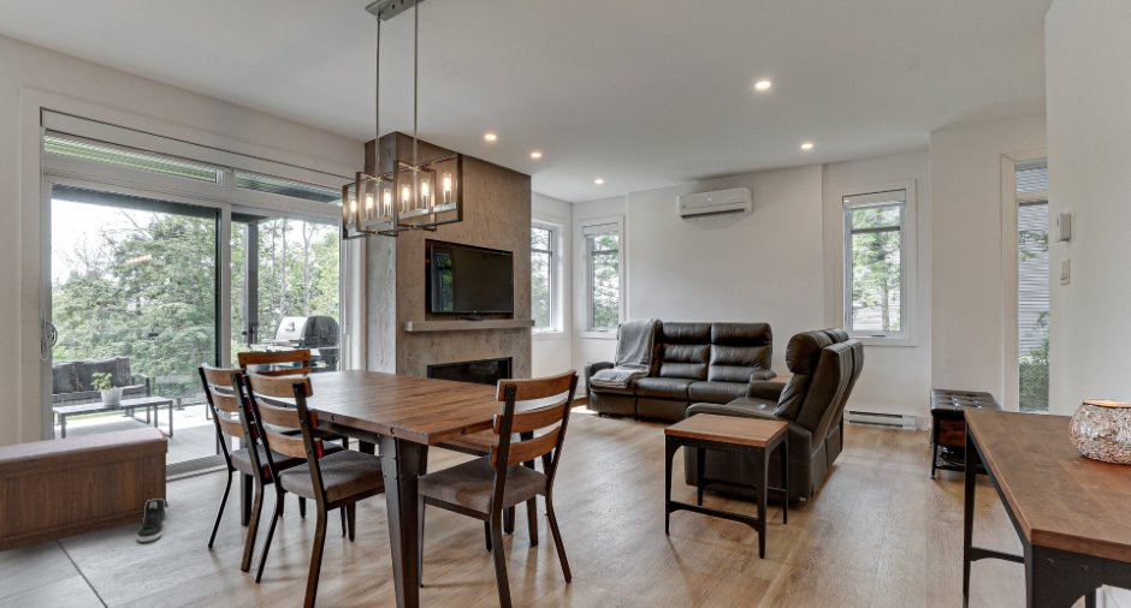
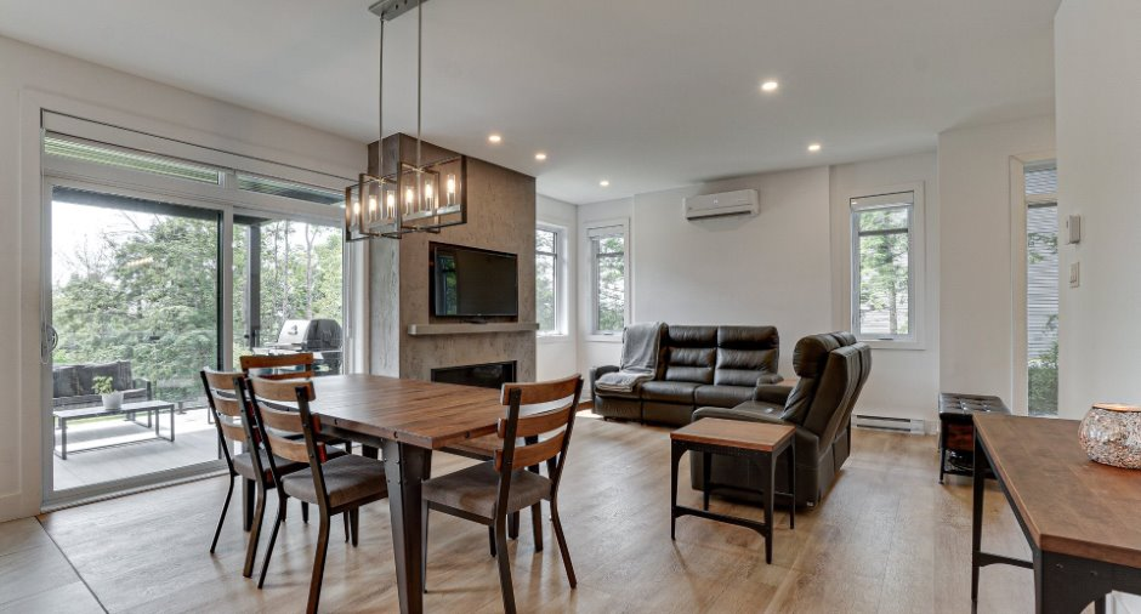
- bench [0,427,170,553]
- sneaker [135,499,166,543]
